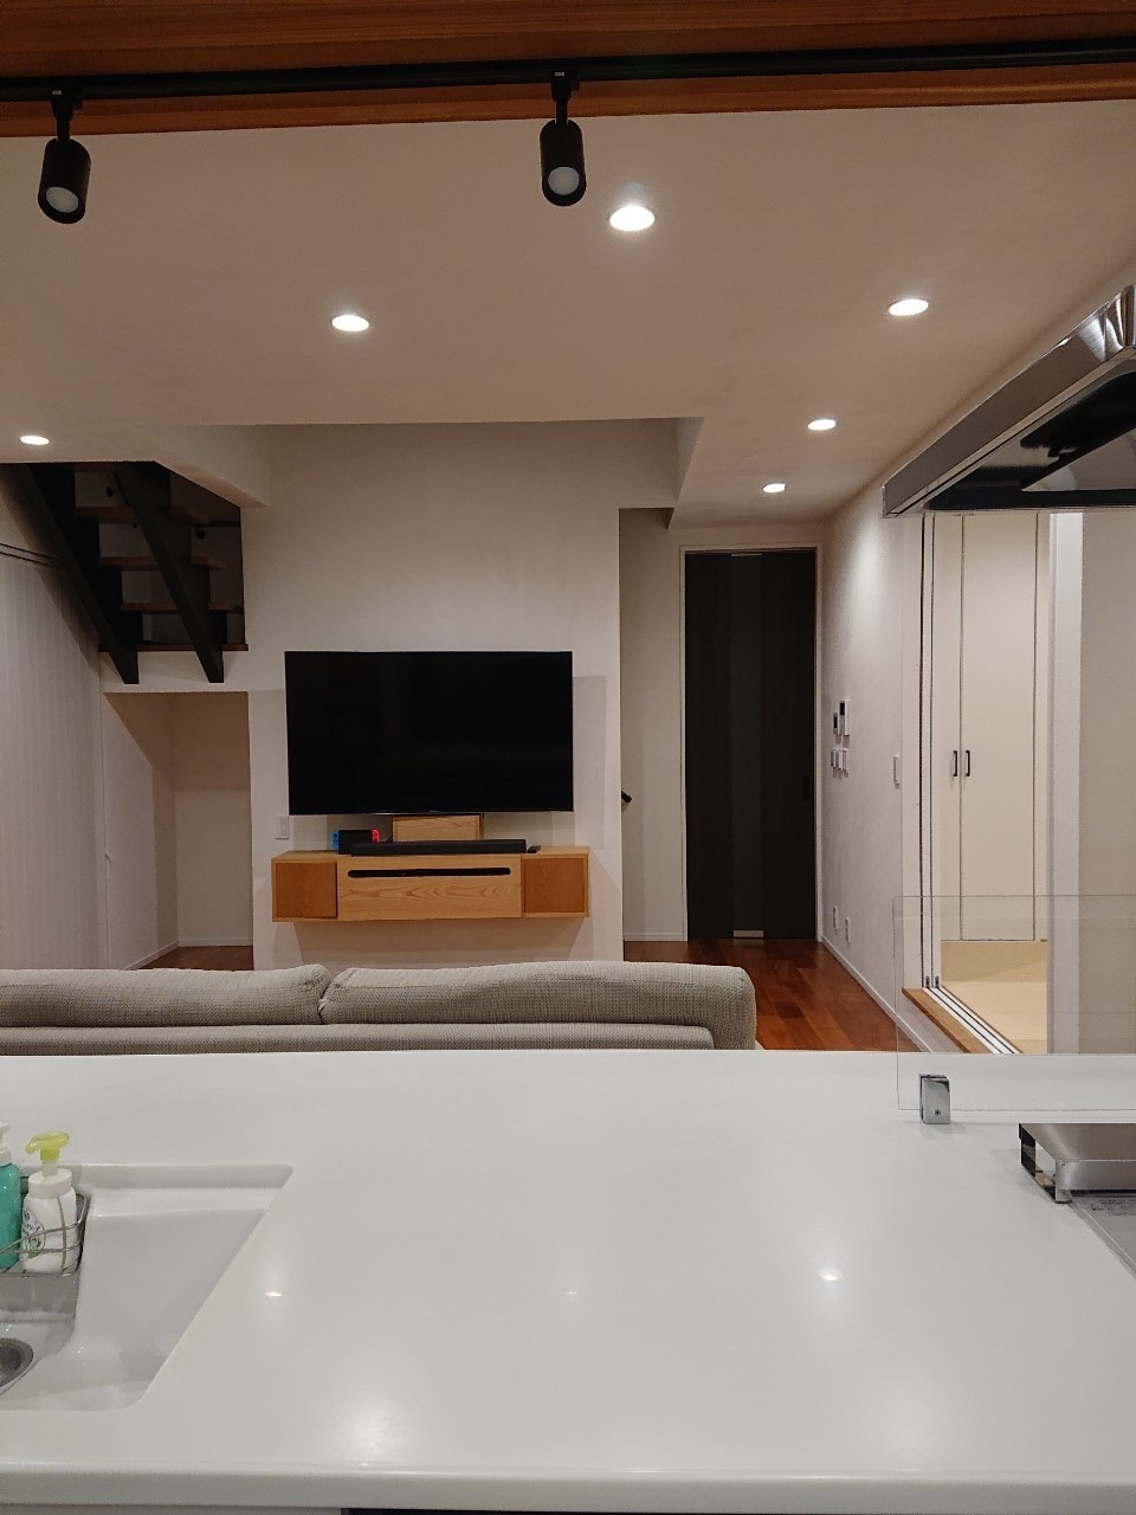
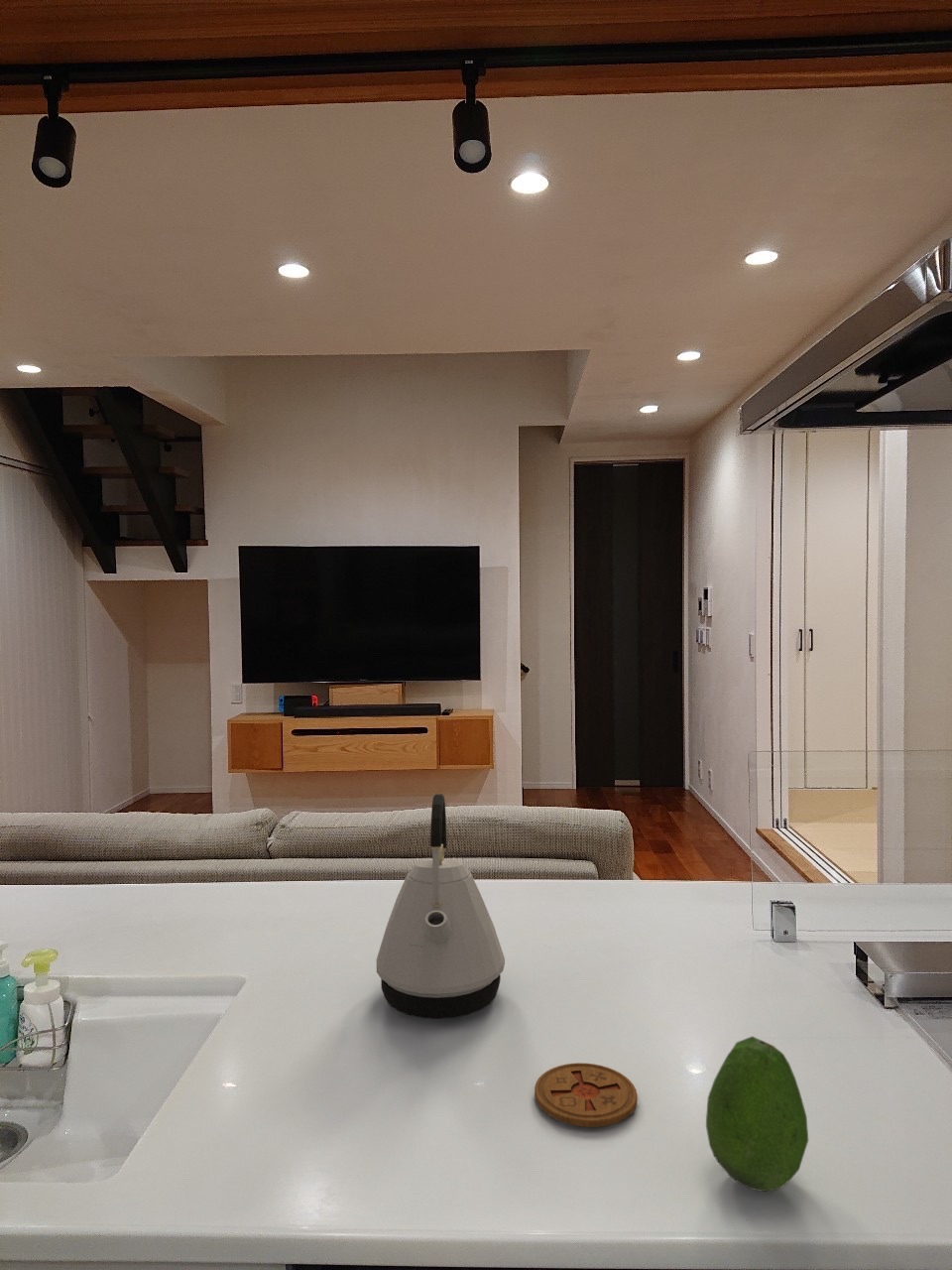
+ fruit [705,1035,809,1193]
+ kettle [376,793,506,1020]
+ coaster [534,1062,639,1128]
